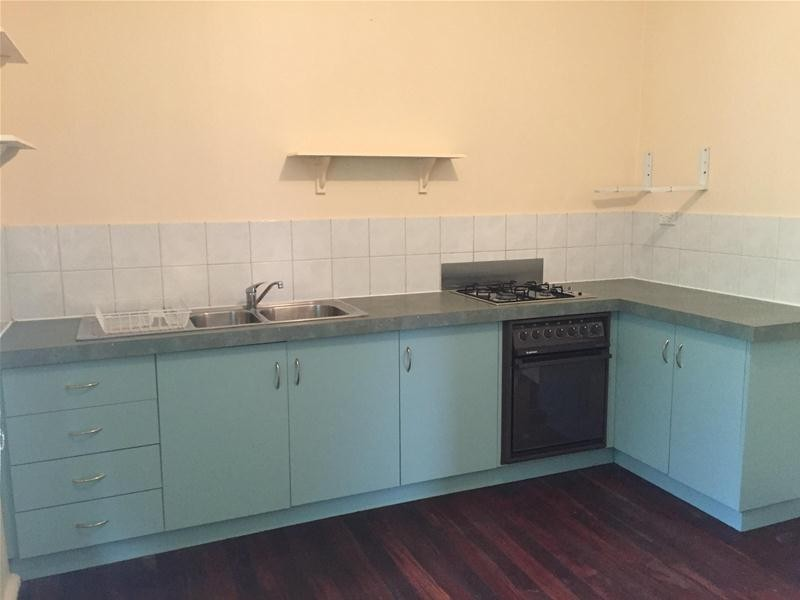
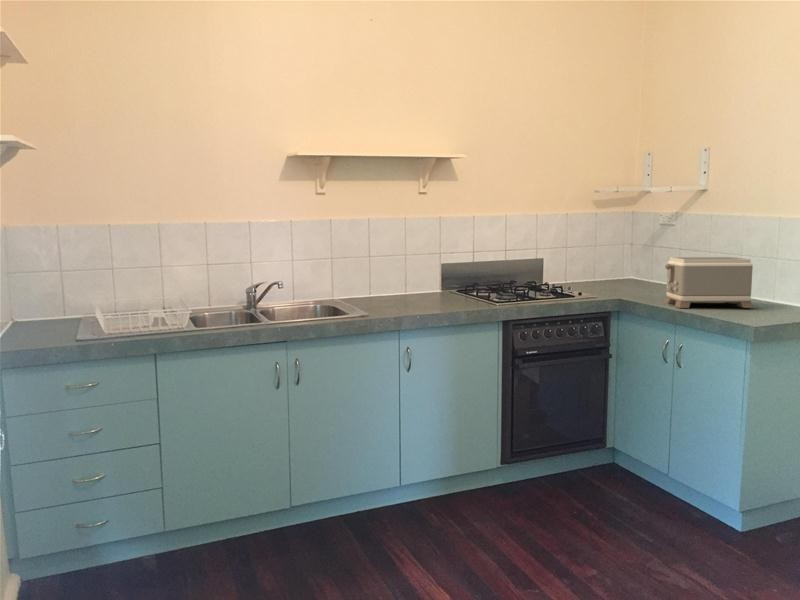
+ toaster [663,256,755,309]
